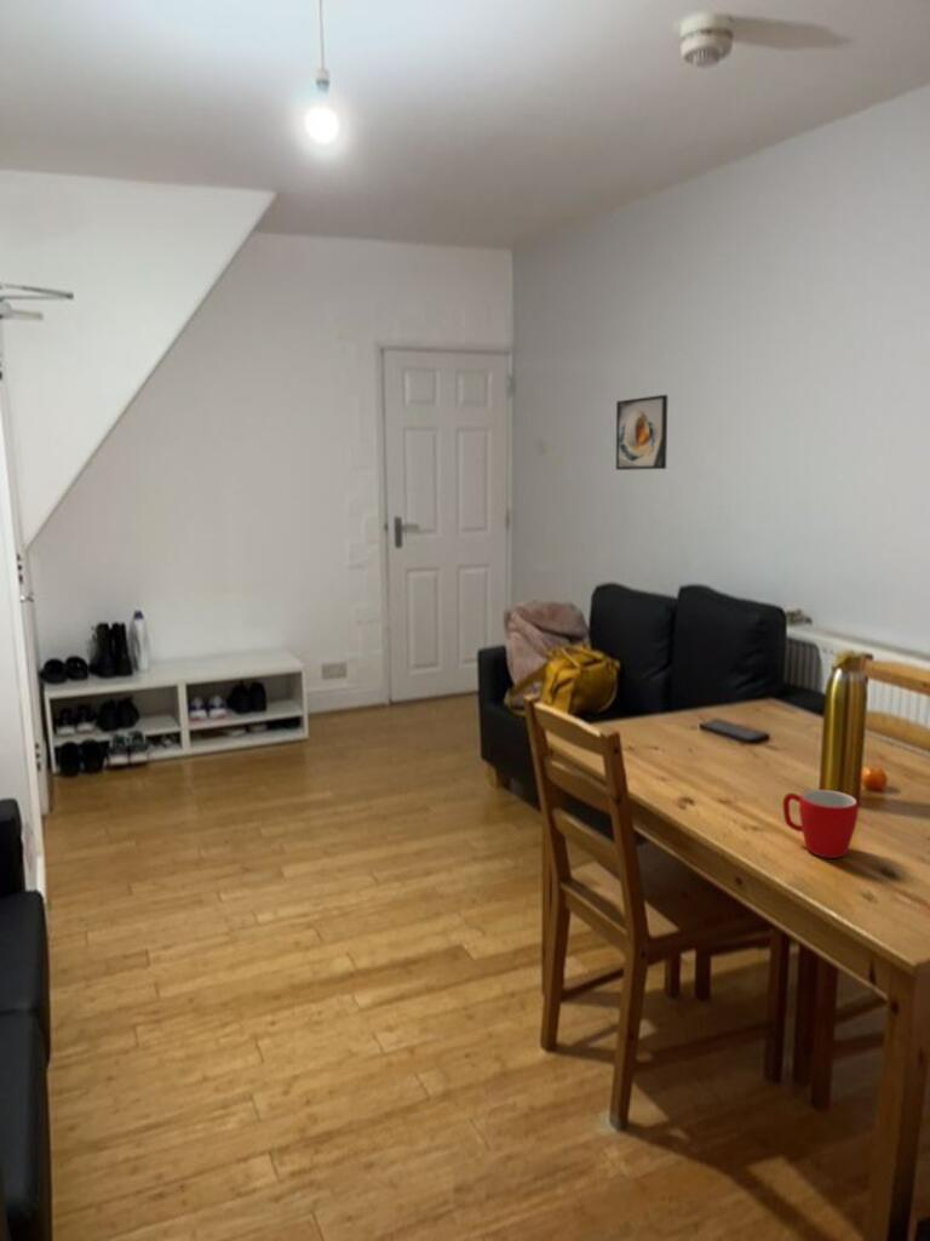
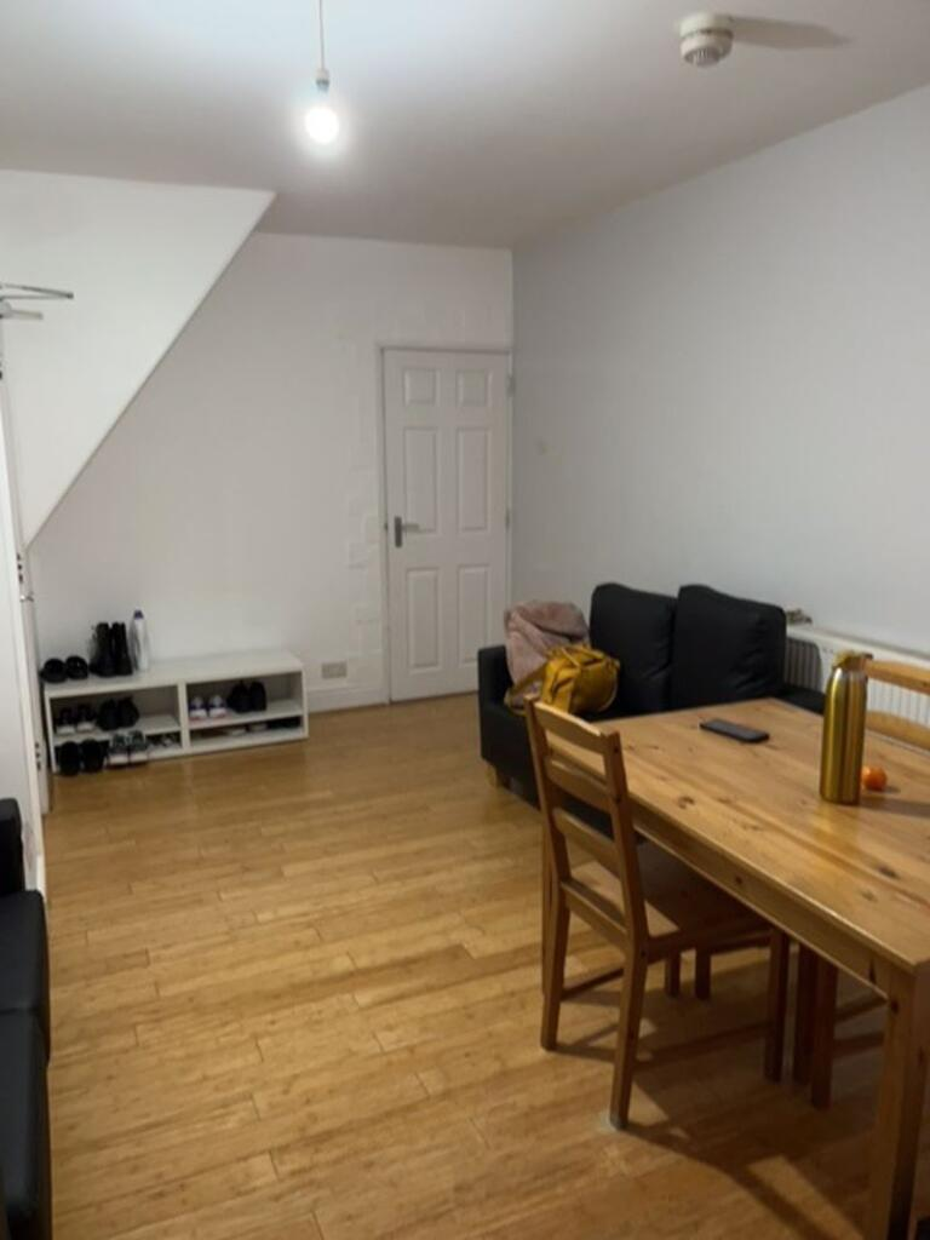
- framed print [615,394,668,471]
- mug [781,789,860,859]
